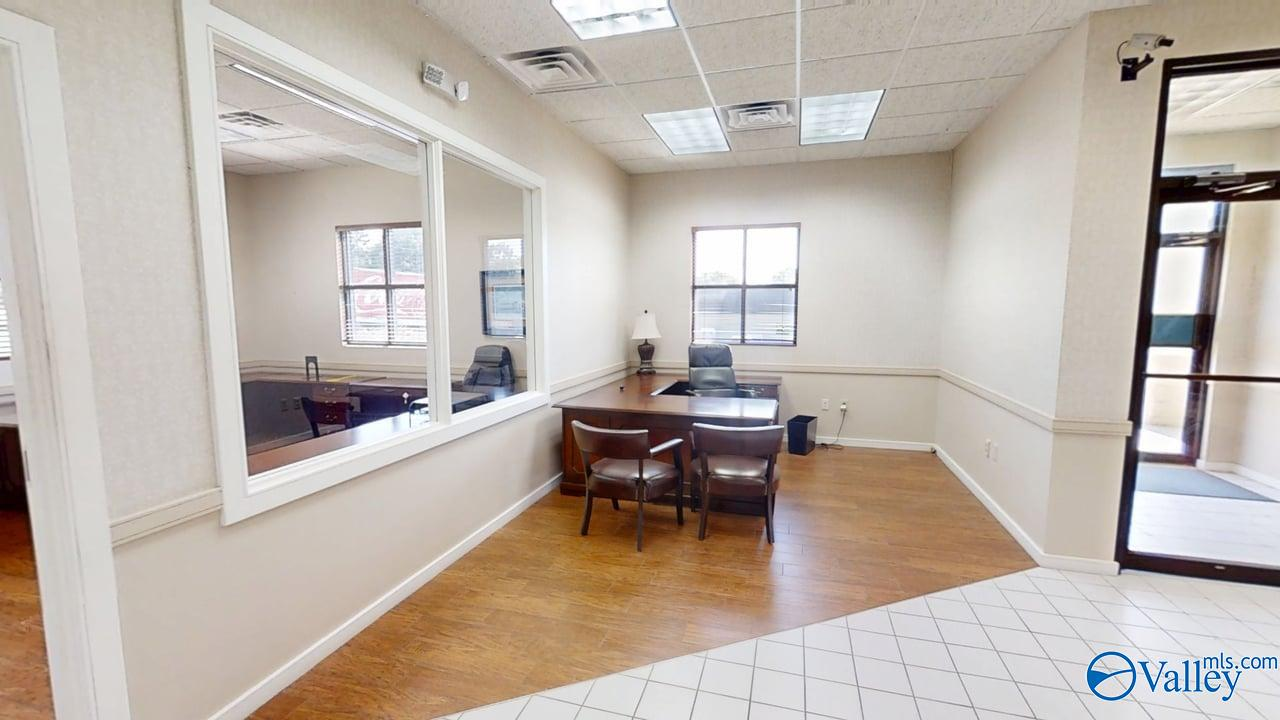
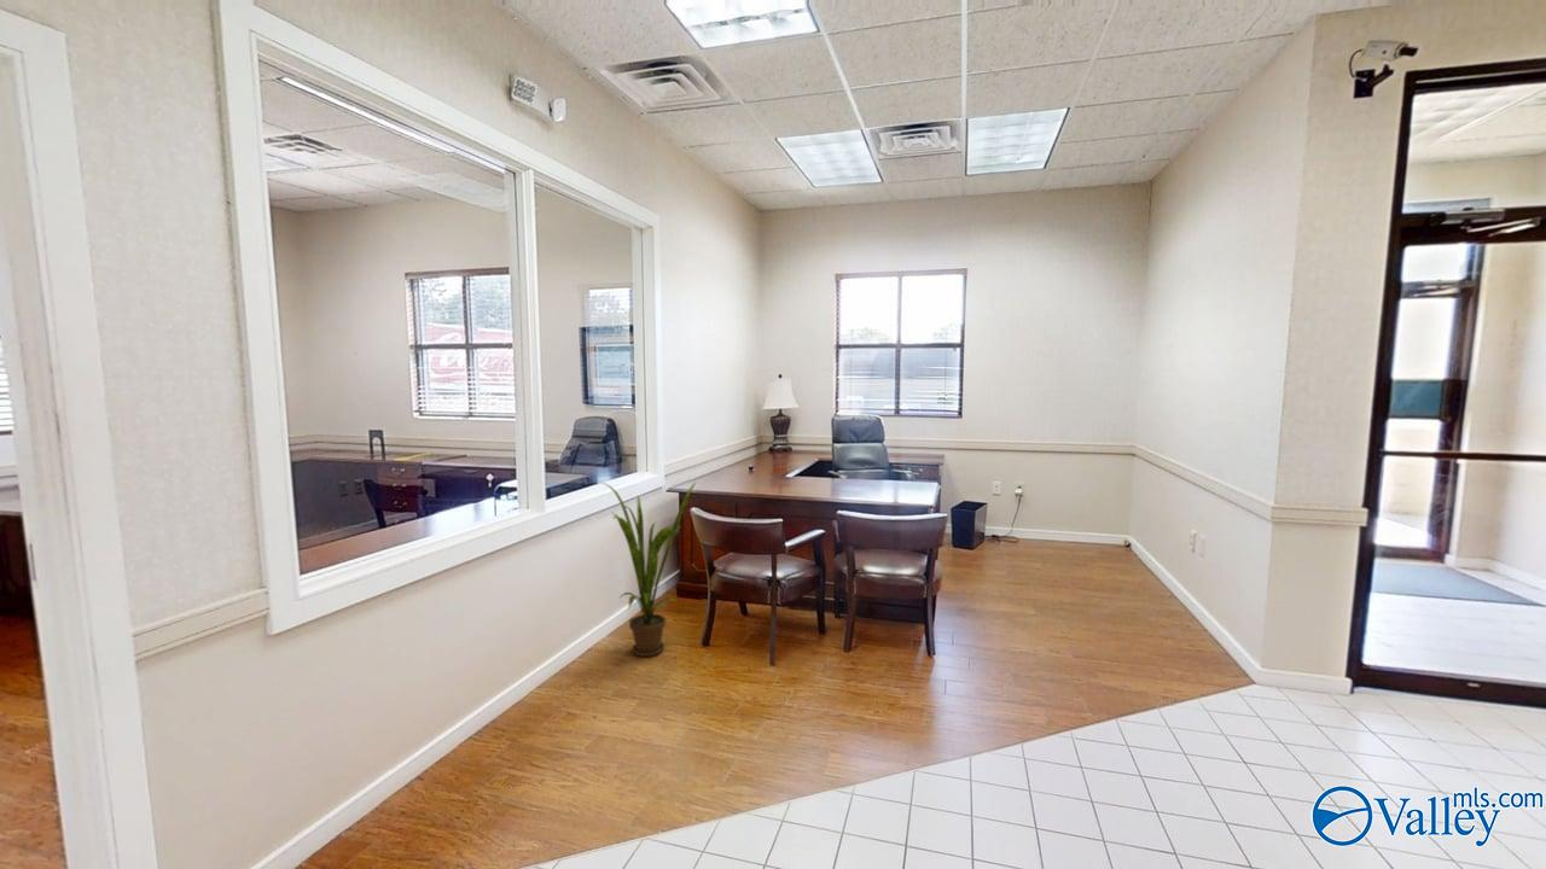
+ house plant [595,479,698,658]
